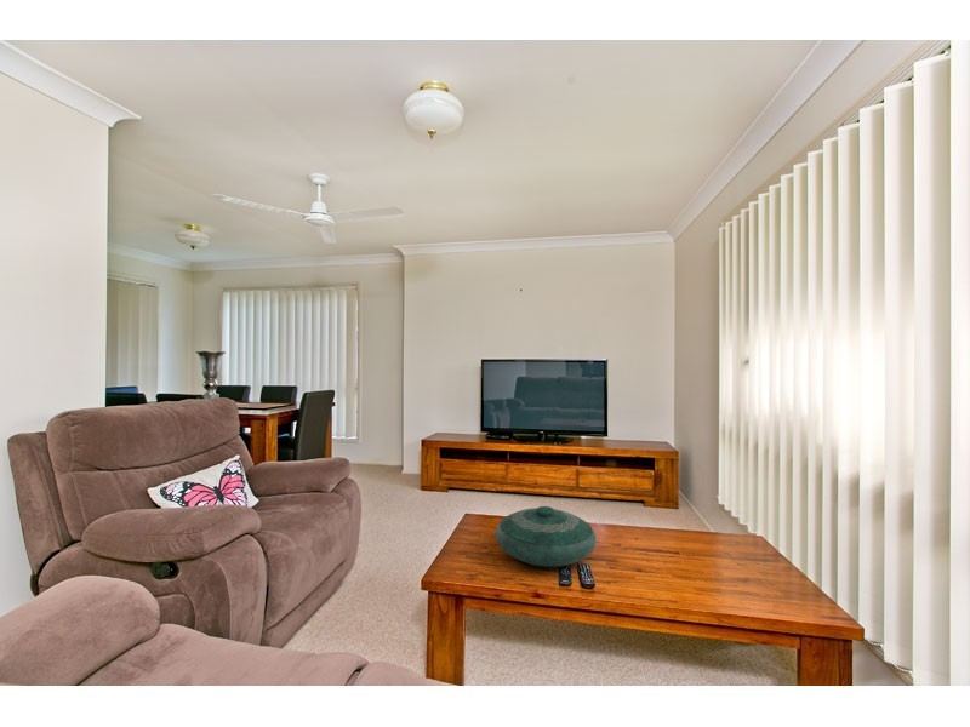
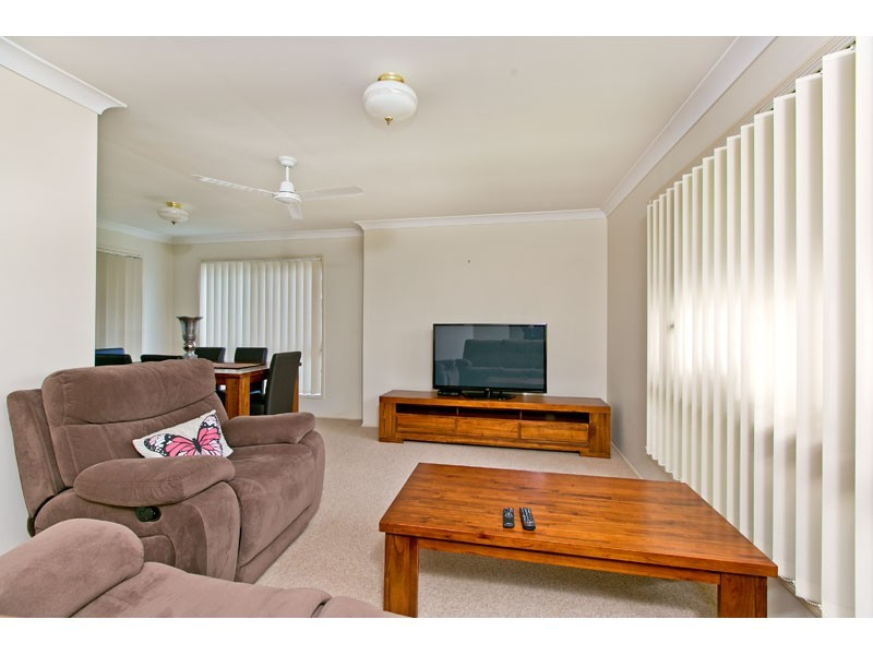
- decorative bowl [495,505,598,568]
